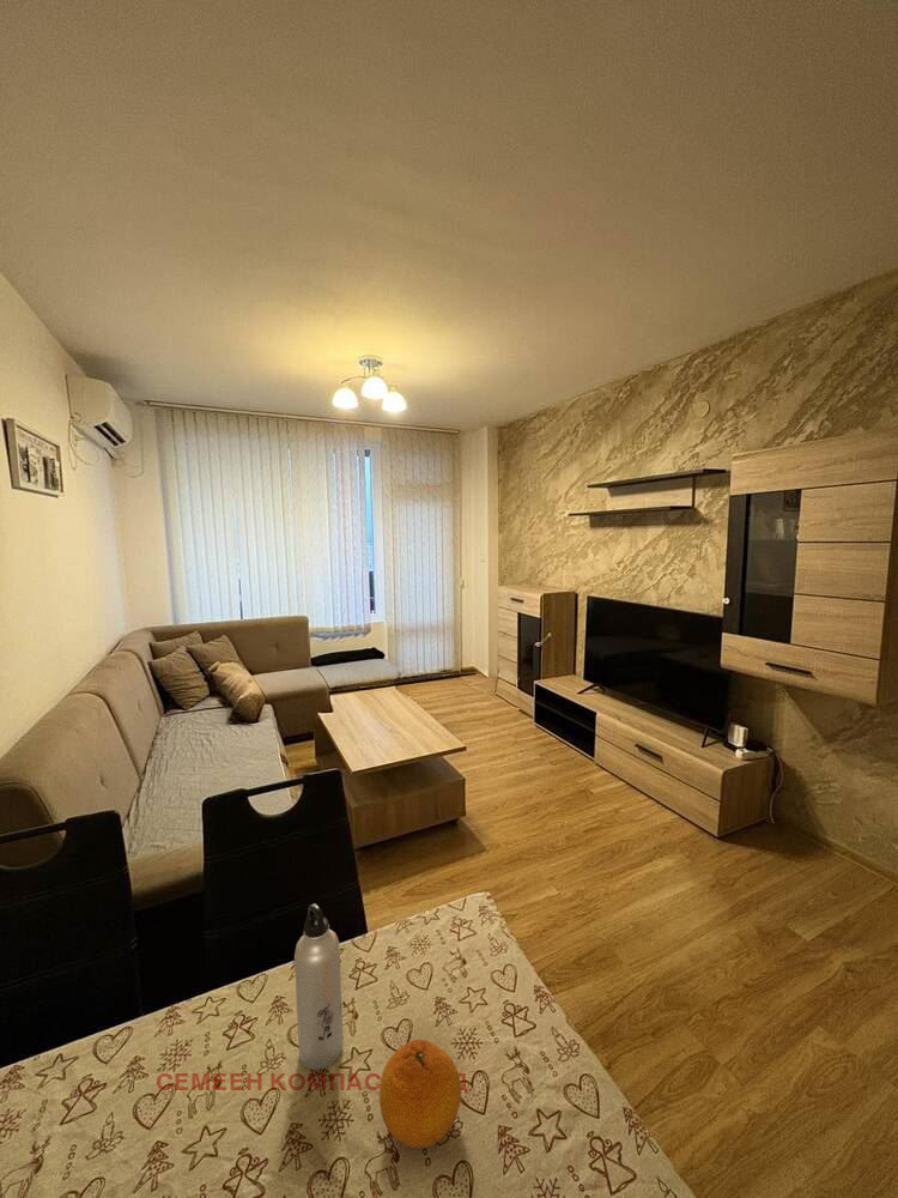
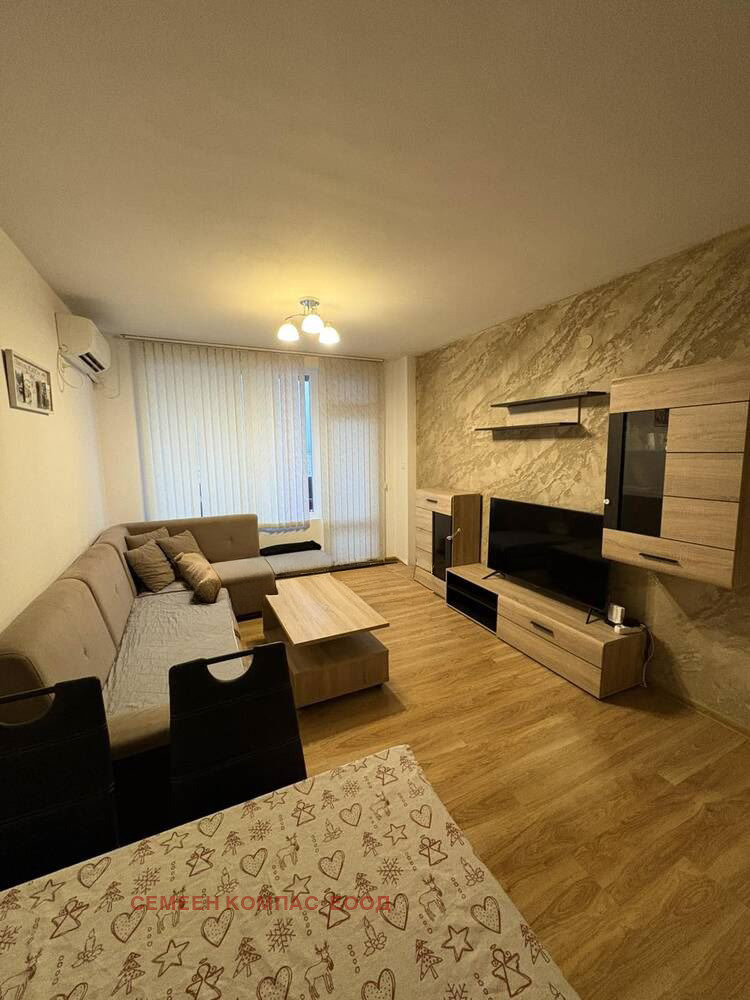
- water bottle [293,902,344,1071]
- fruit [378,1039,462,1149]
